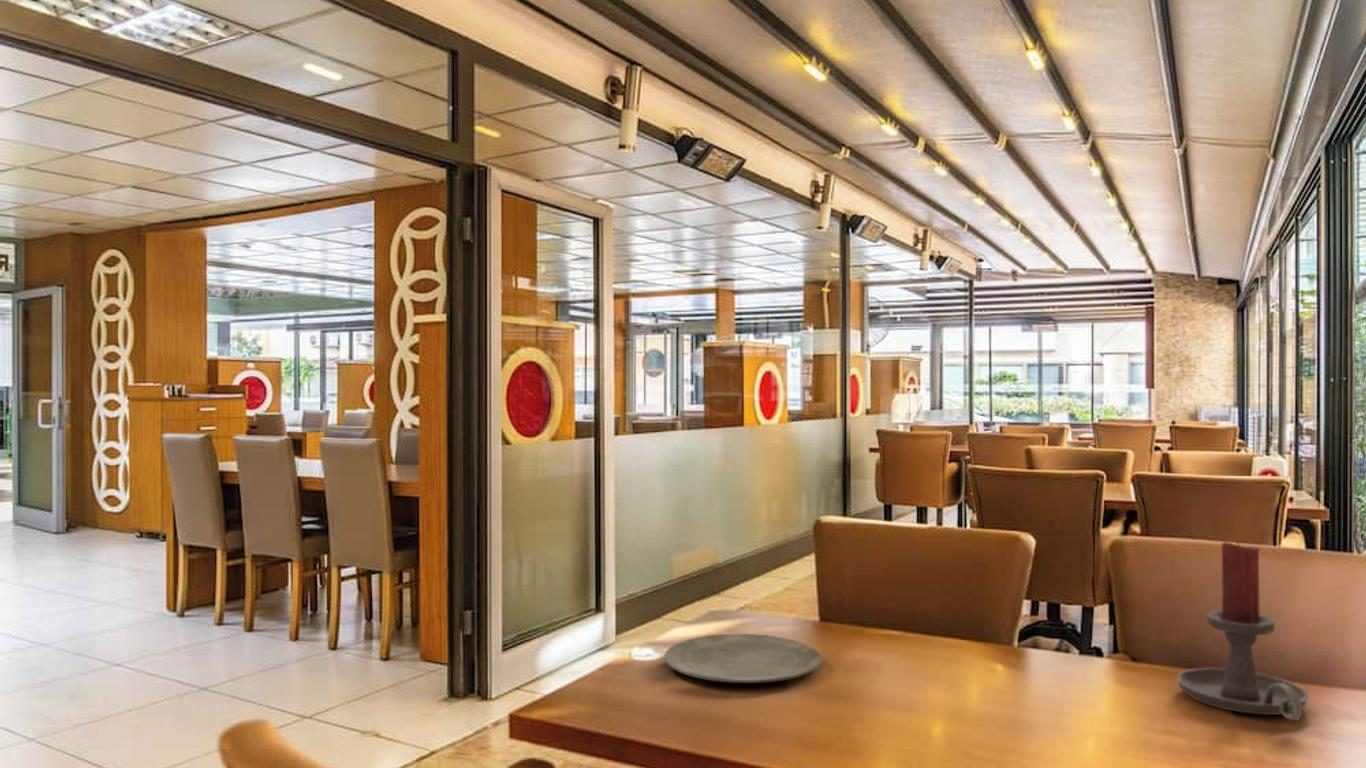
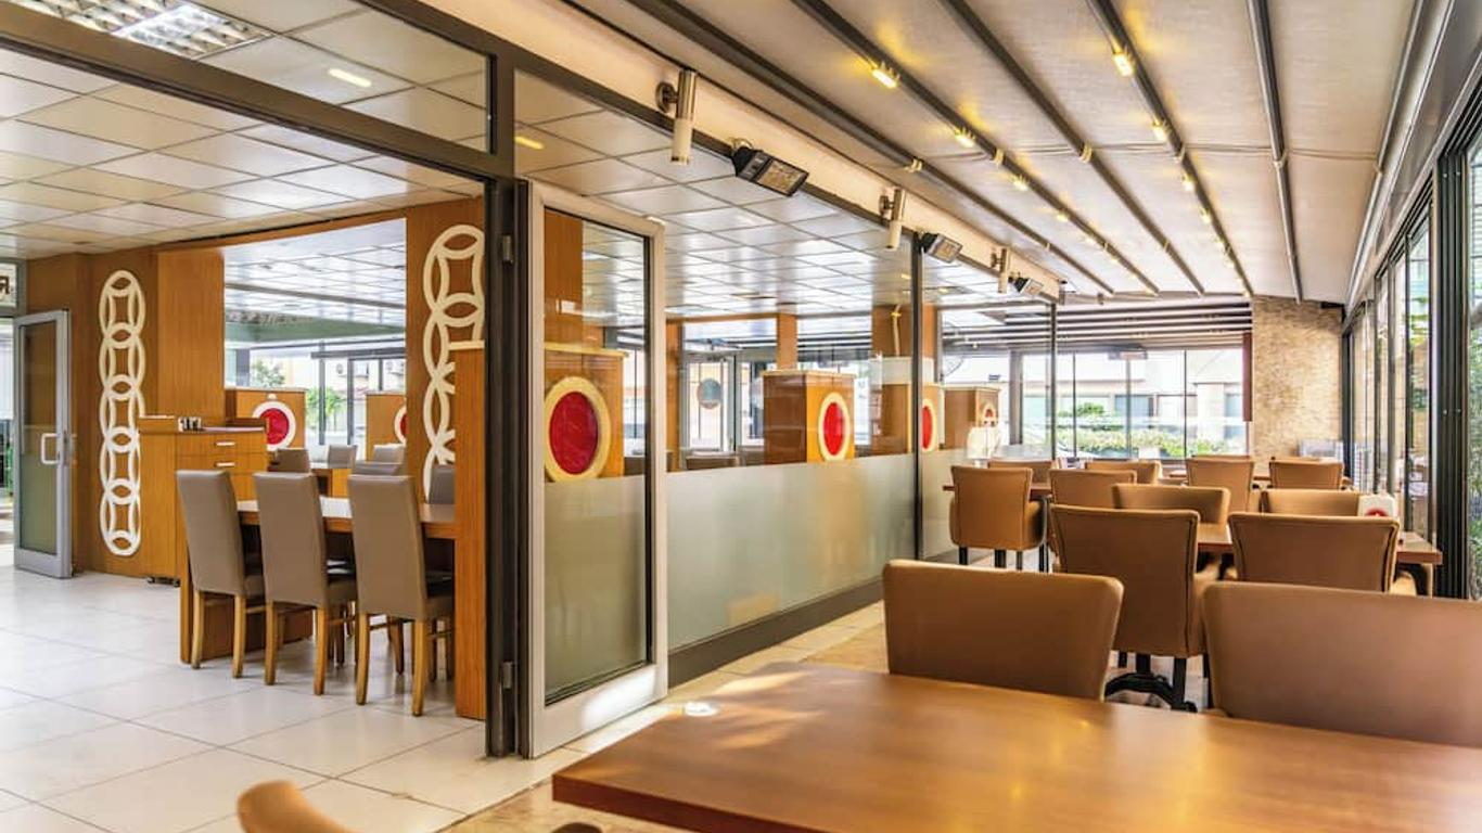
- plate [664,633,822,684]
- candle holder [1176,541,1310,721]
